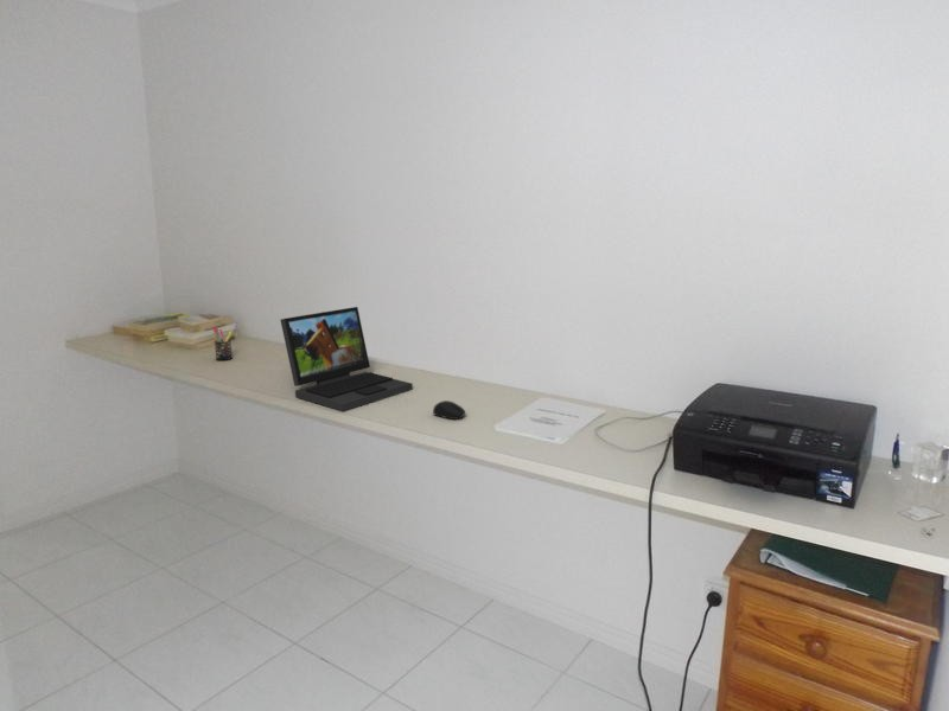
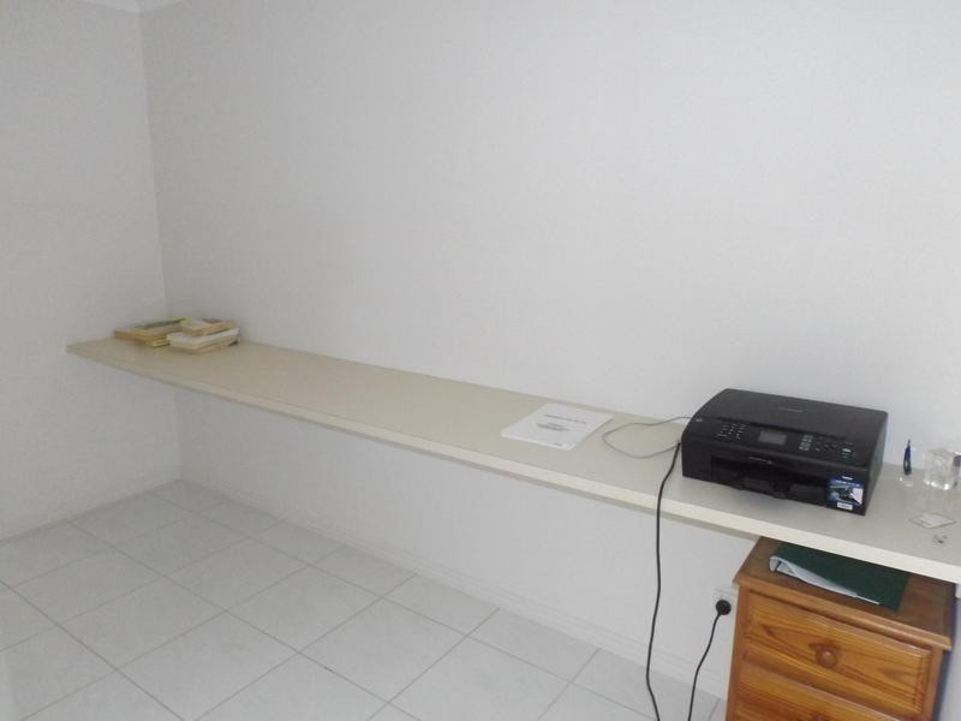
- computer mouse [432,399,466,421]
- pen holder [212,326,234,361]
- laptop [279,306,414,412]
